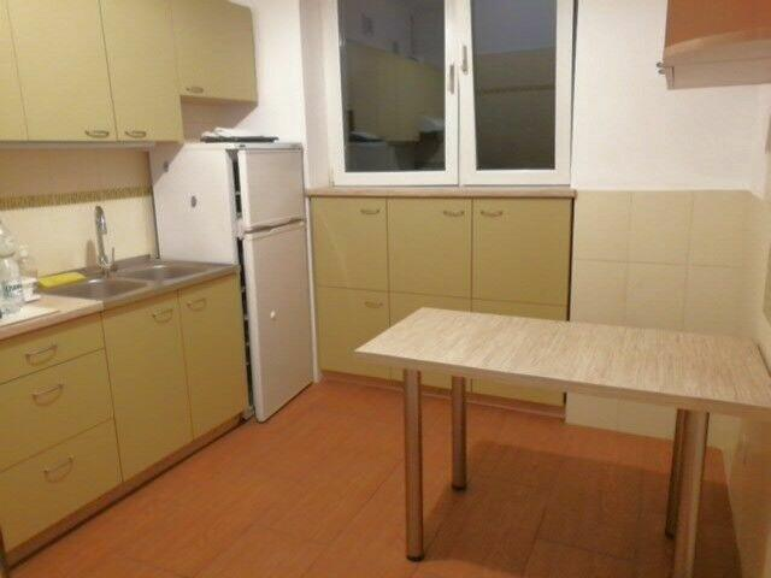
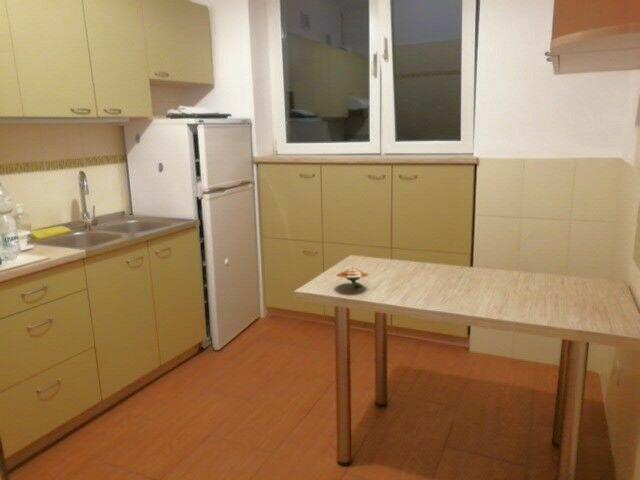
+ flower [336,267,369,288]
